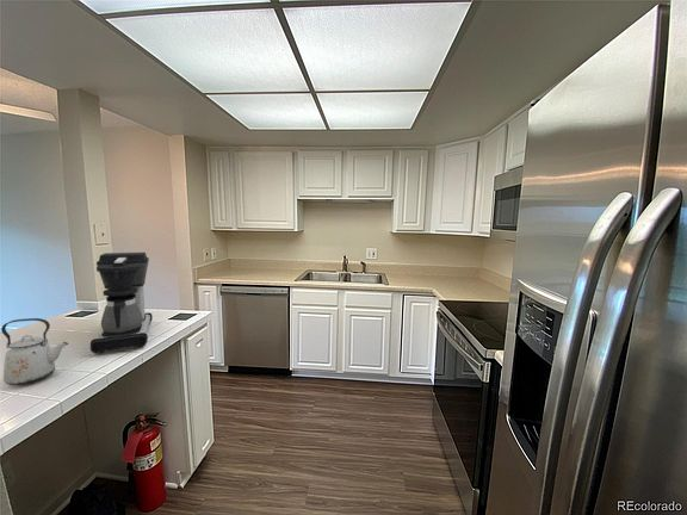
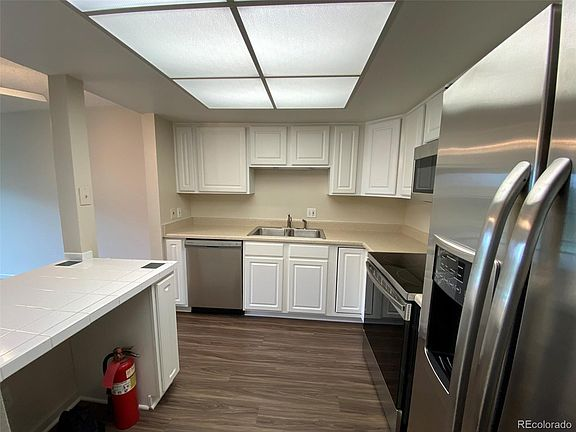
- coffee maker [89,252,154,354]
- kettle [0,317,69,386]
